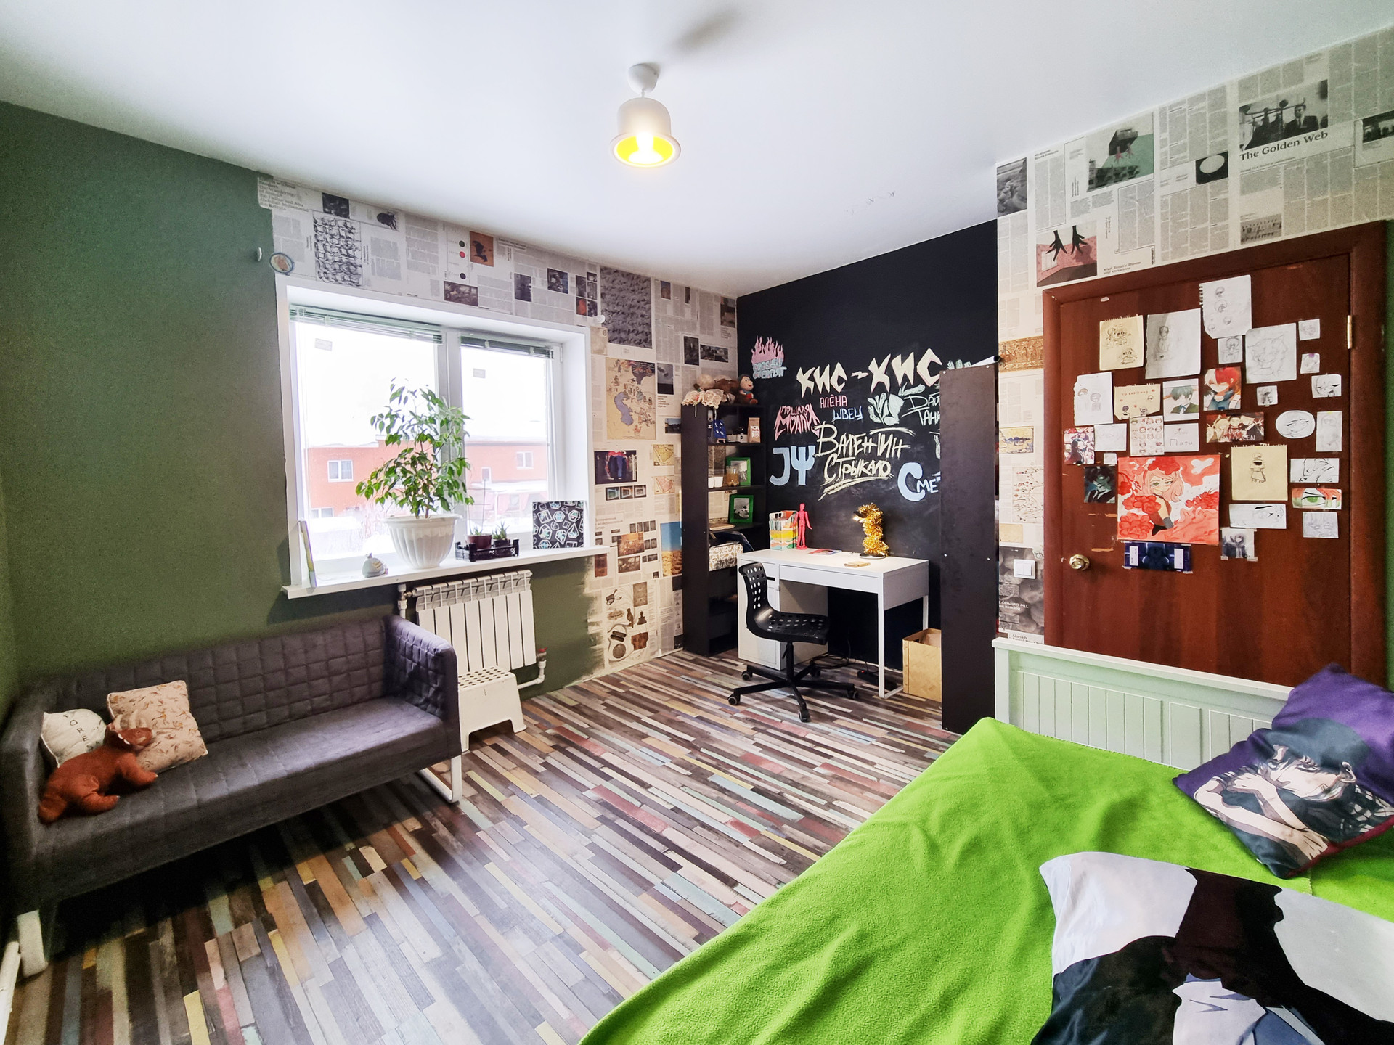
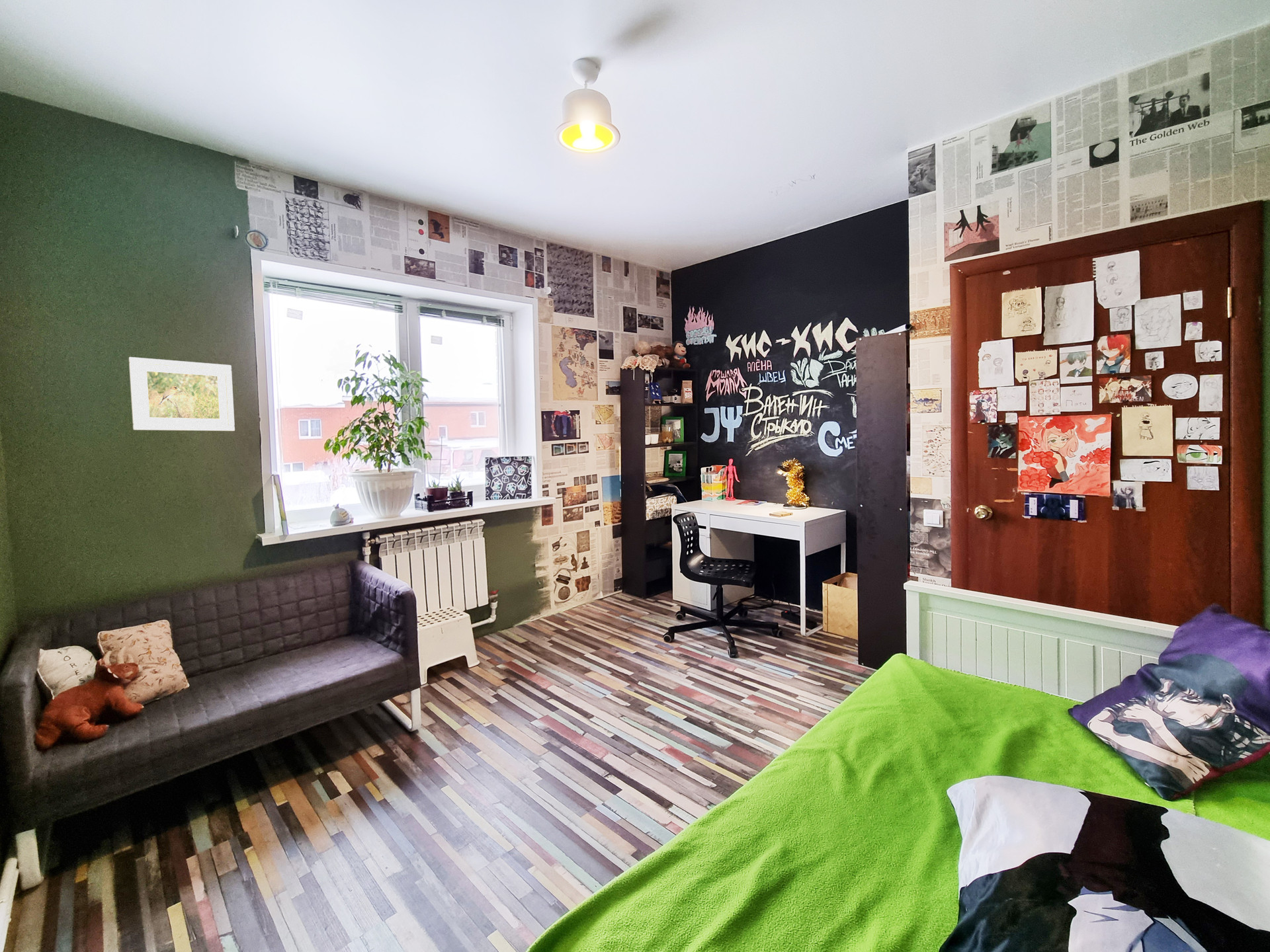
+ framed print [128,356,235,432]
